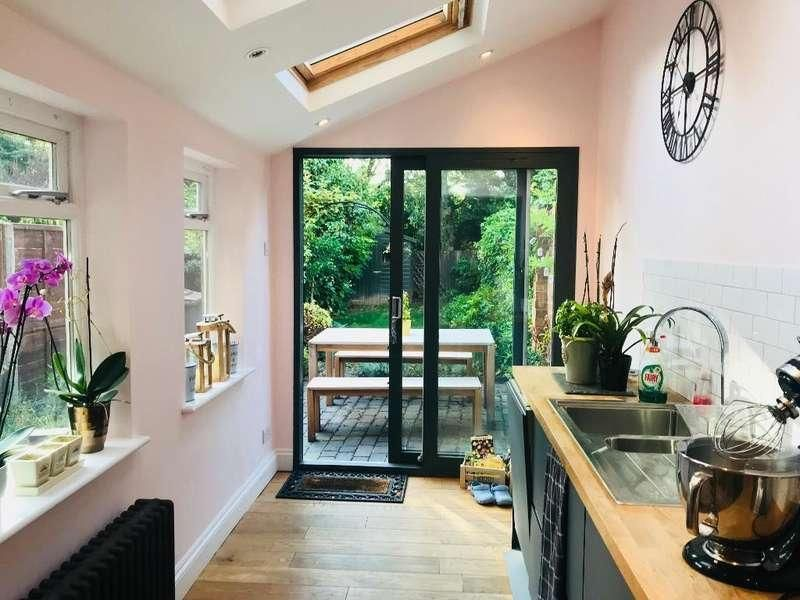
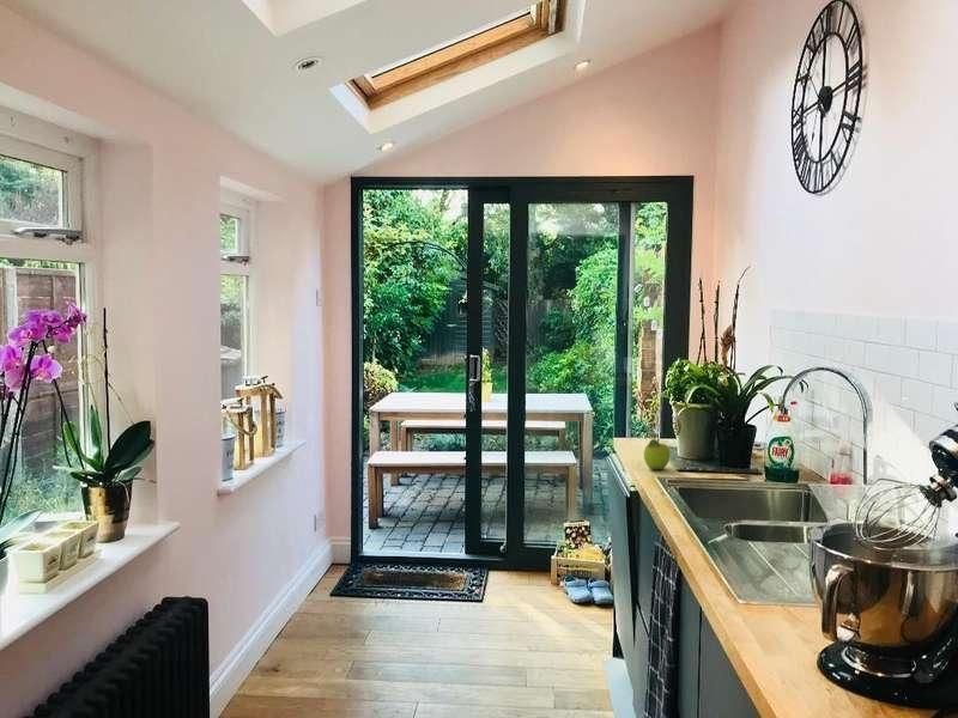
+ fruit [643,438,671,470]
